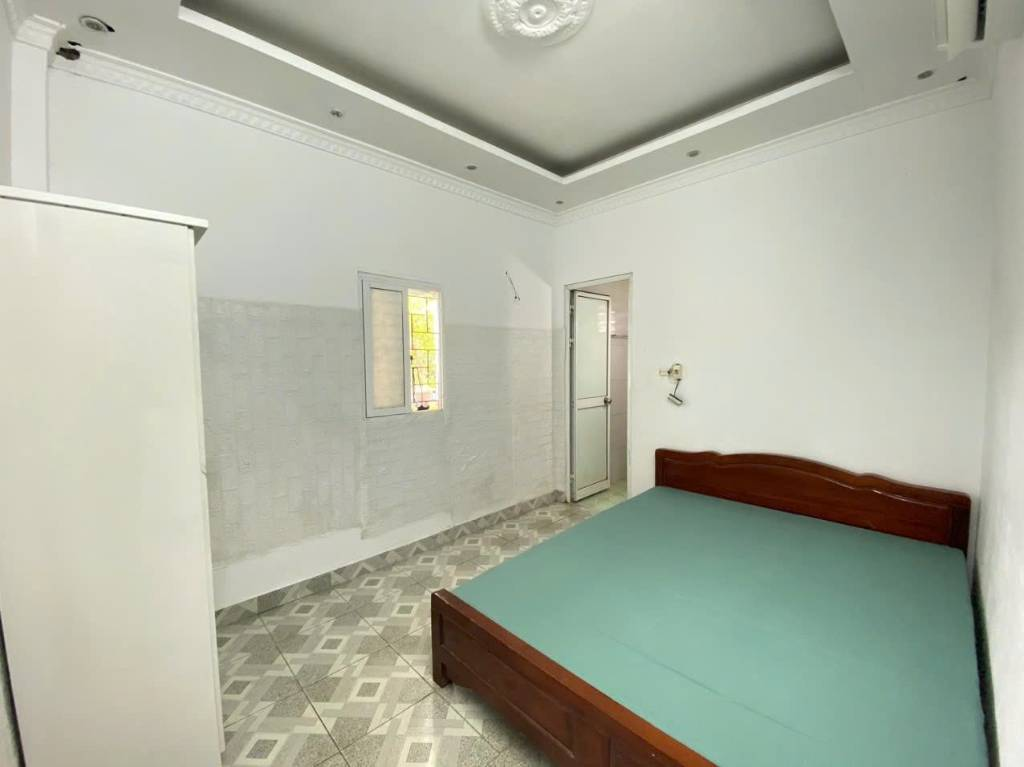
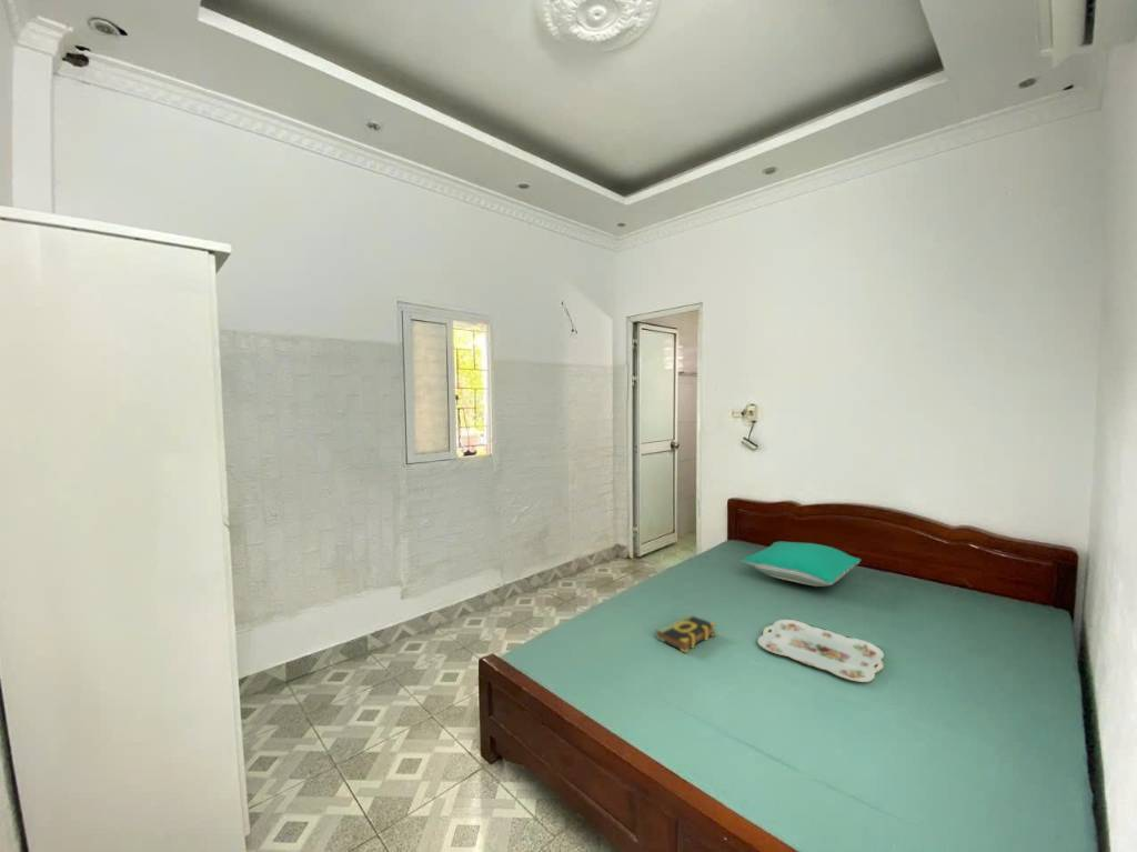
+ serving tray [757,619,885,683]
+ book [654,613,718,654]
+ pillow [741,540,862,588]
